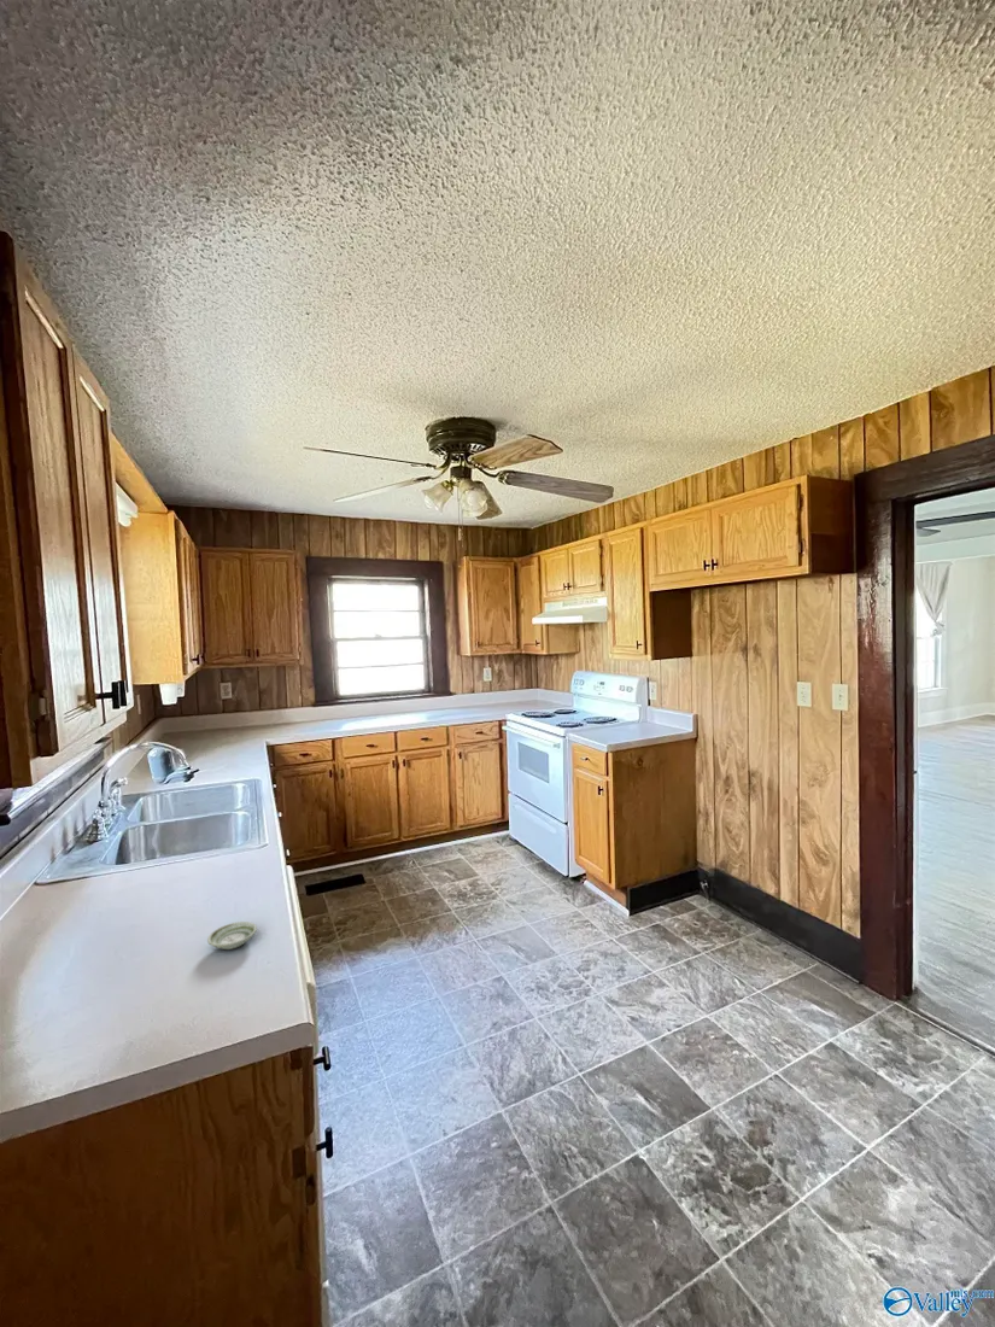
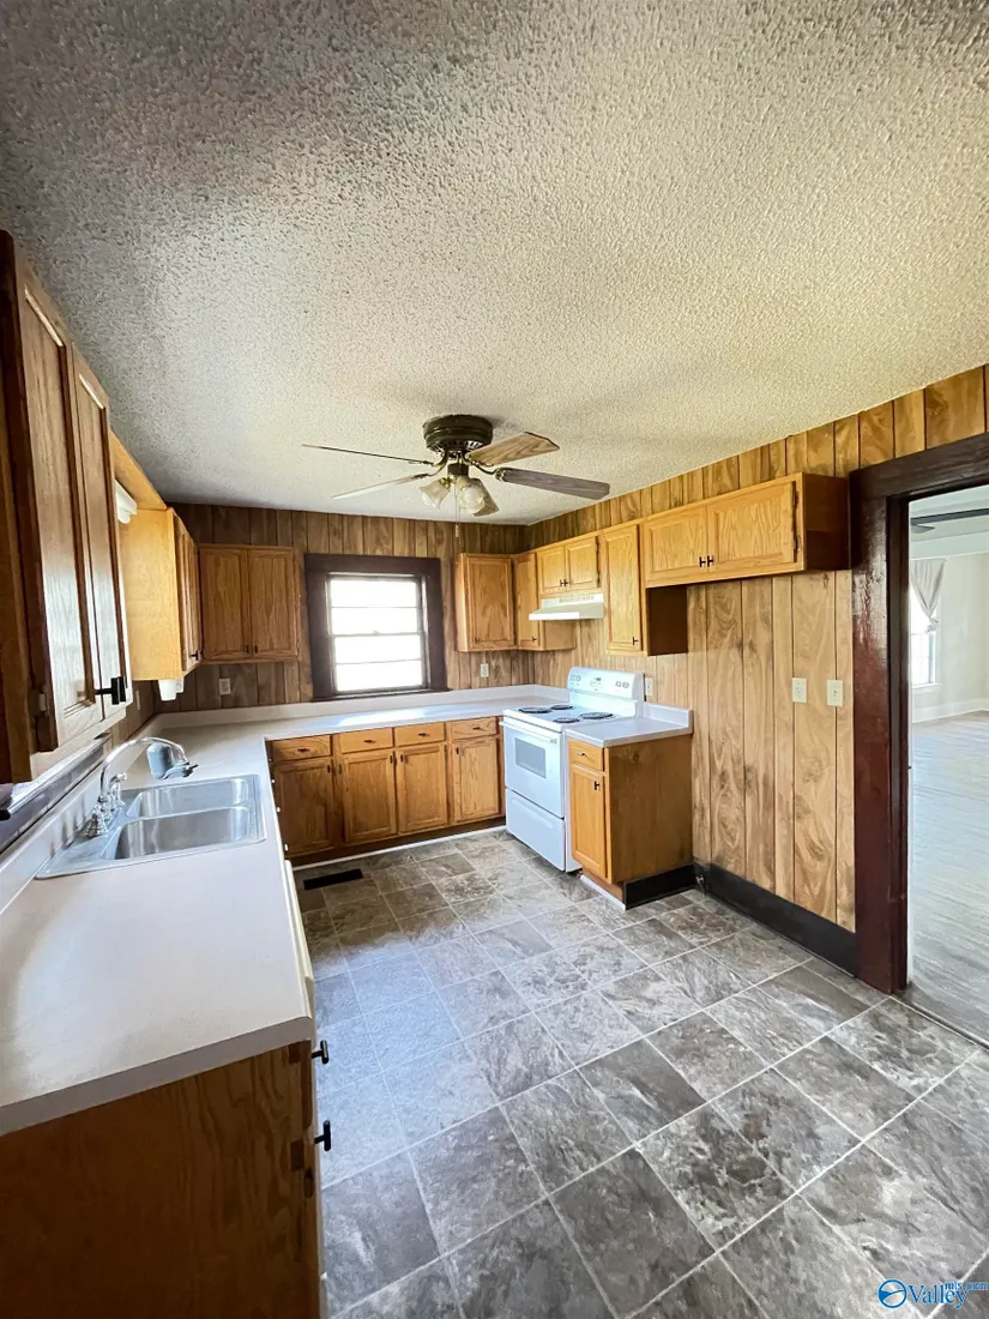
- saucer [206,920,258,951]
